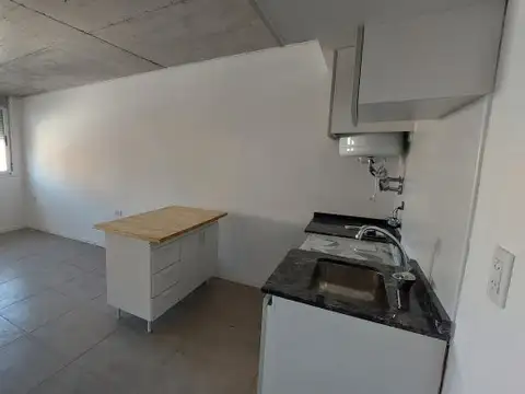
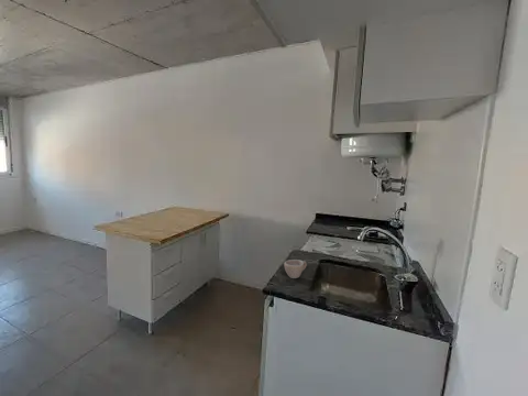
+ cup [283,258,308,279]
